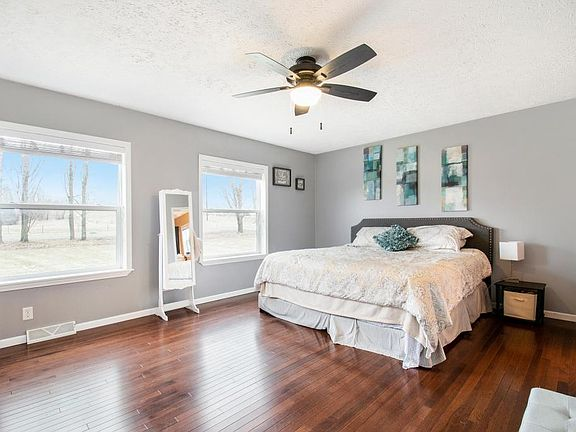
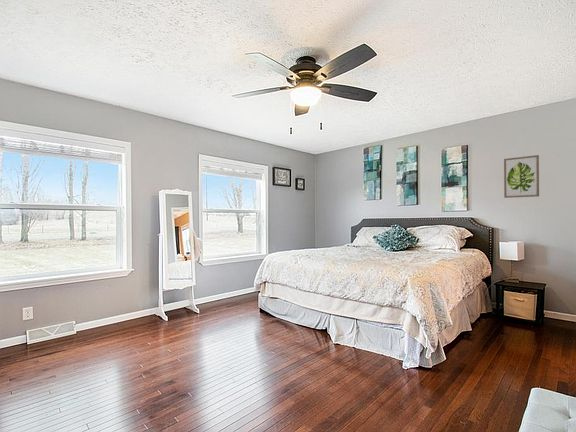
+ wall art [503,154,540,199]
